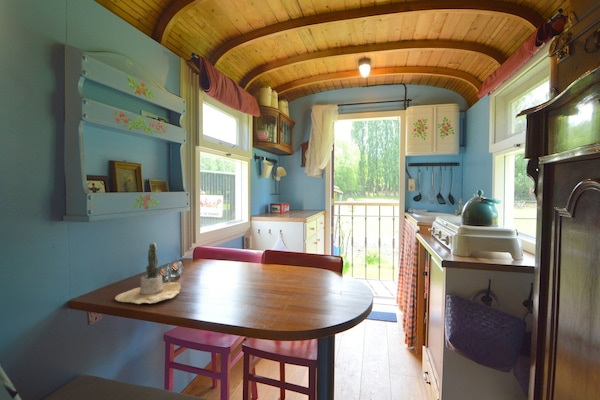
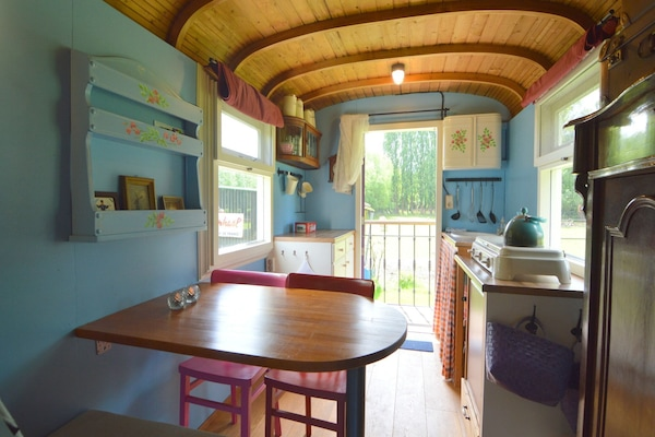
- potted cactus [114,242,182,305]
